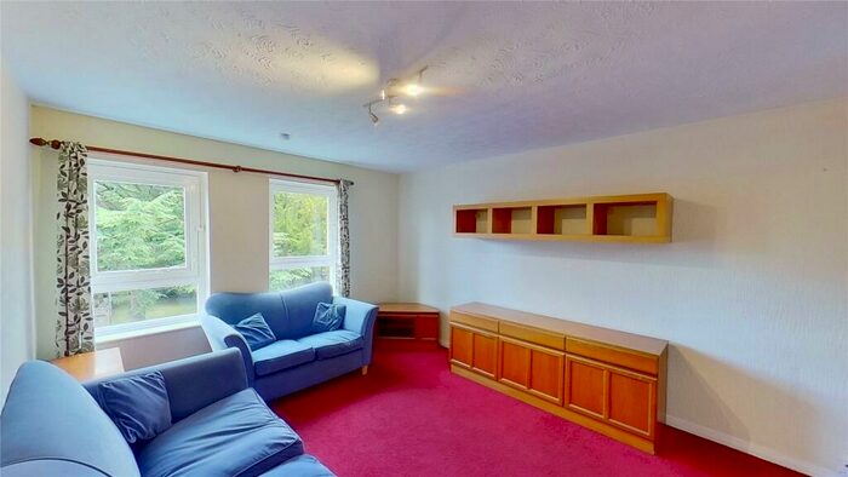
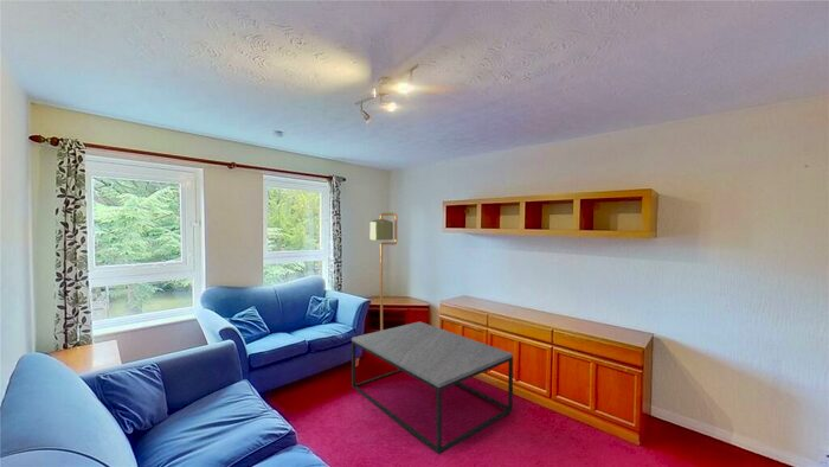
+ coffee table [351,320,514,456]
+ floor lamp [368,212,398,331]
